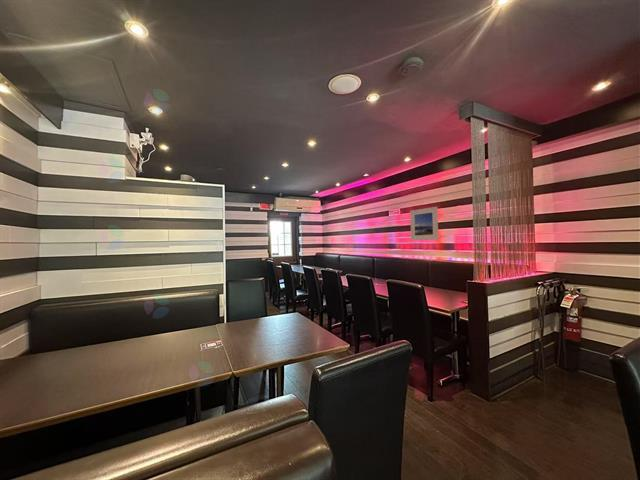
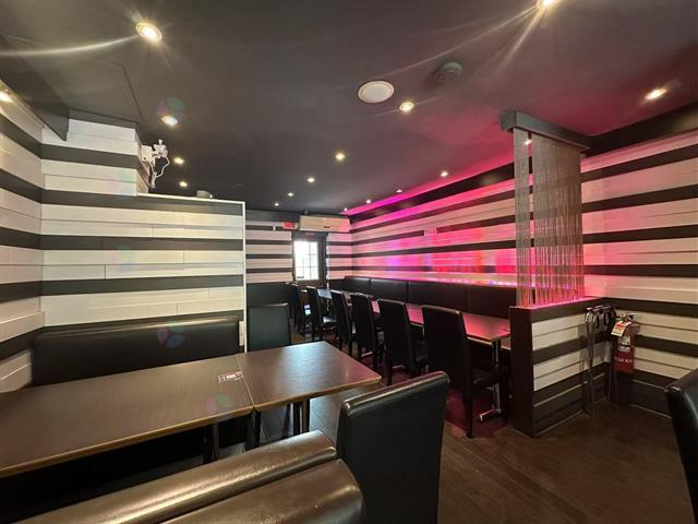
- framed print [409,206,439,241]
